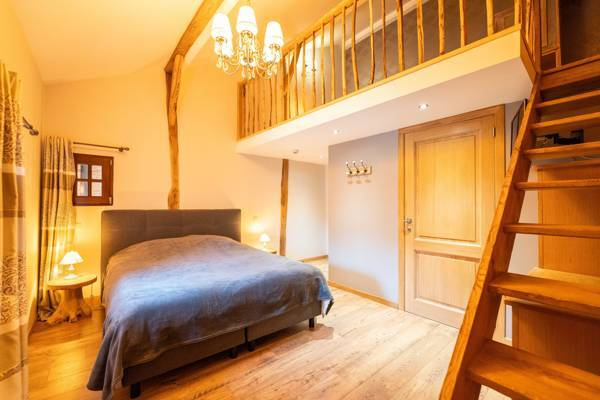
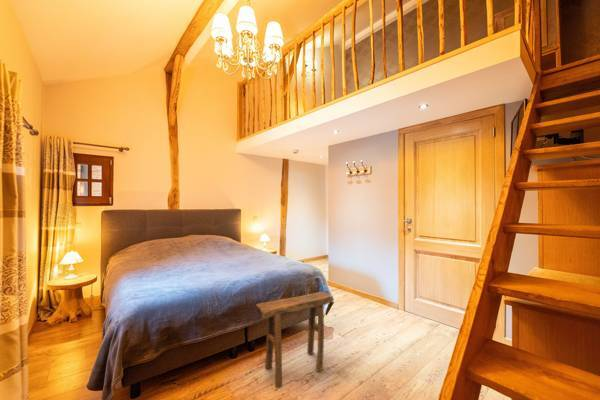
+ stool [255,291,334,389]
